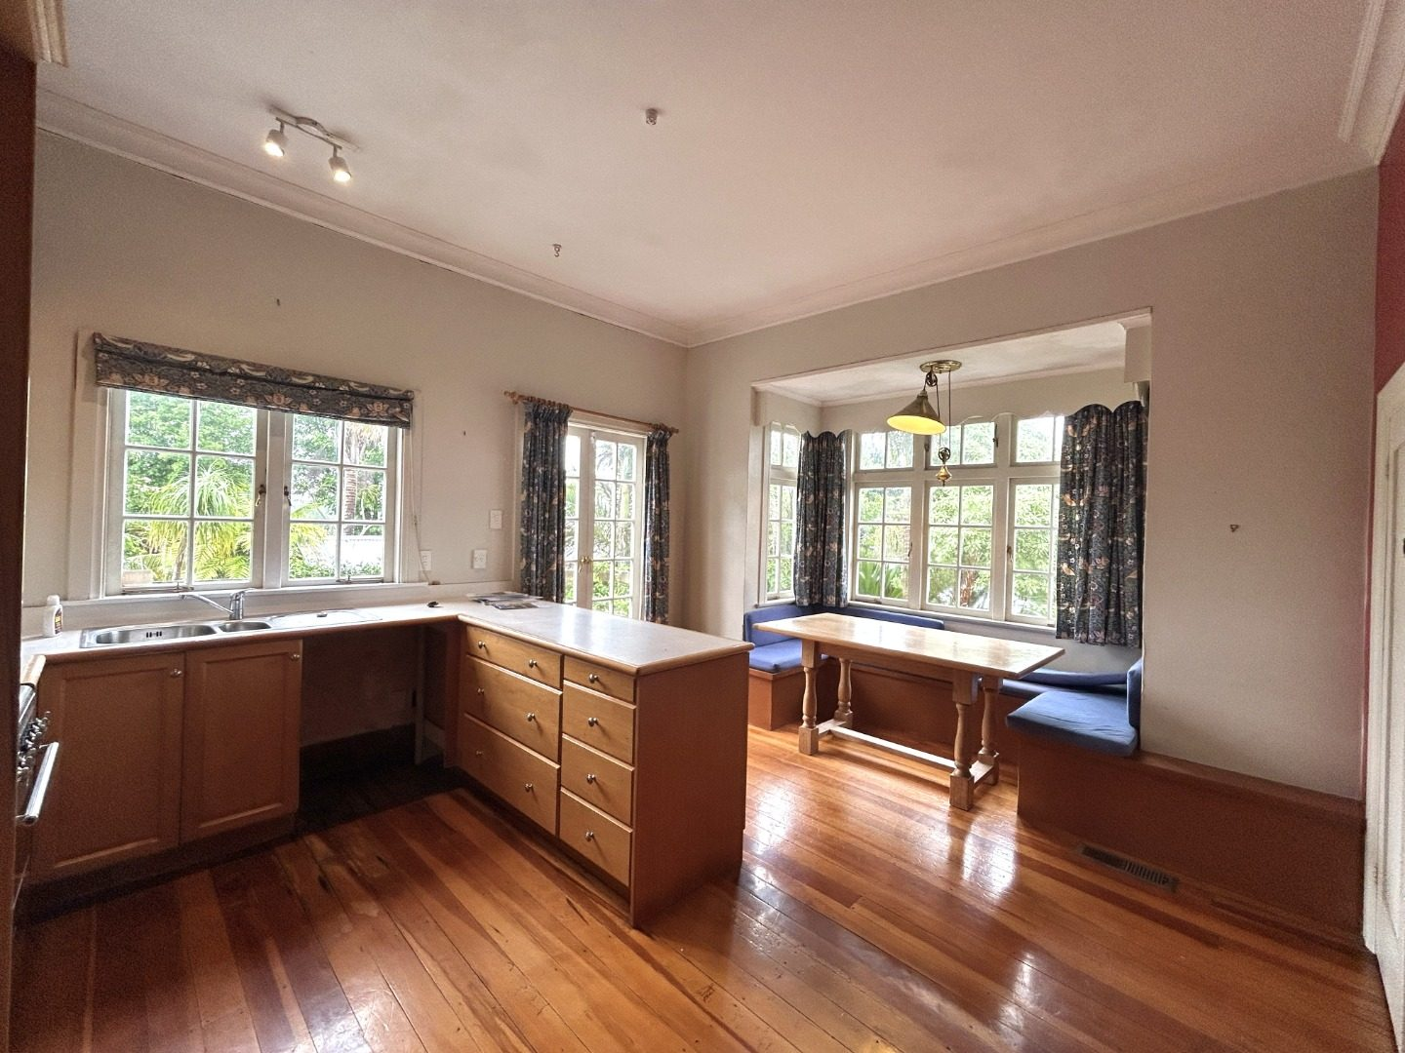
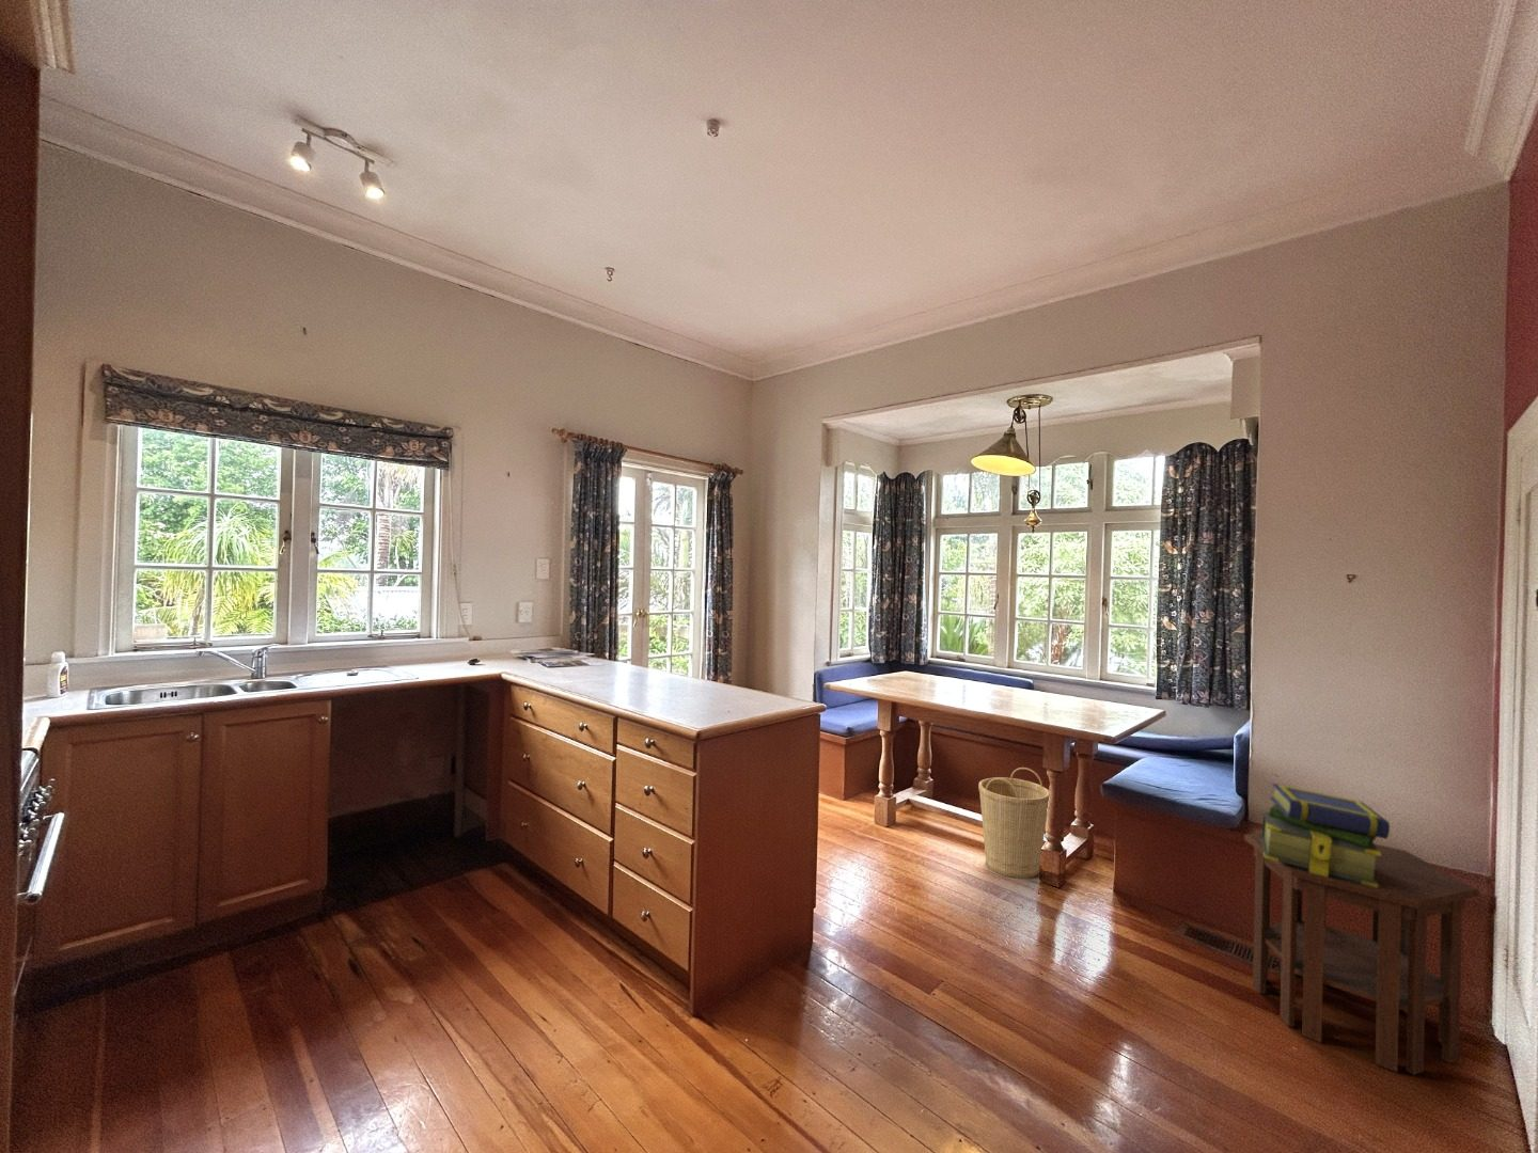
+ side table [1244,832,1480,1077]
+ stack of books [1261,782,1390,888]
+ basket [977,767,1051,878]
